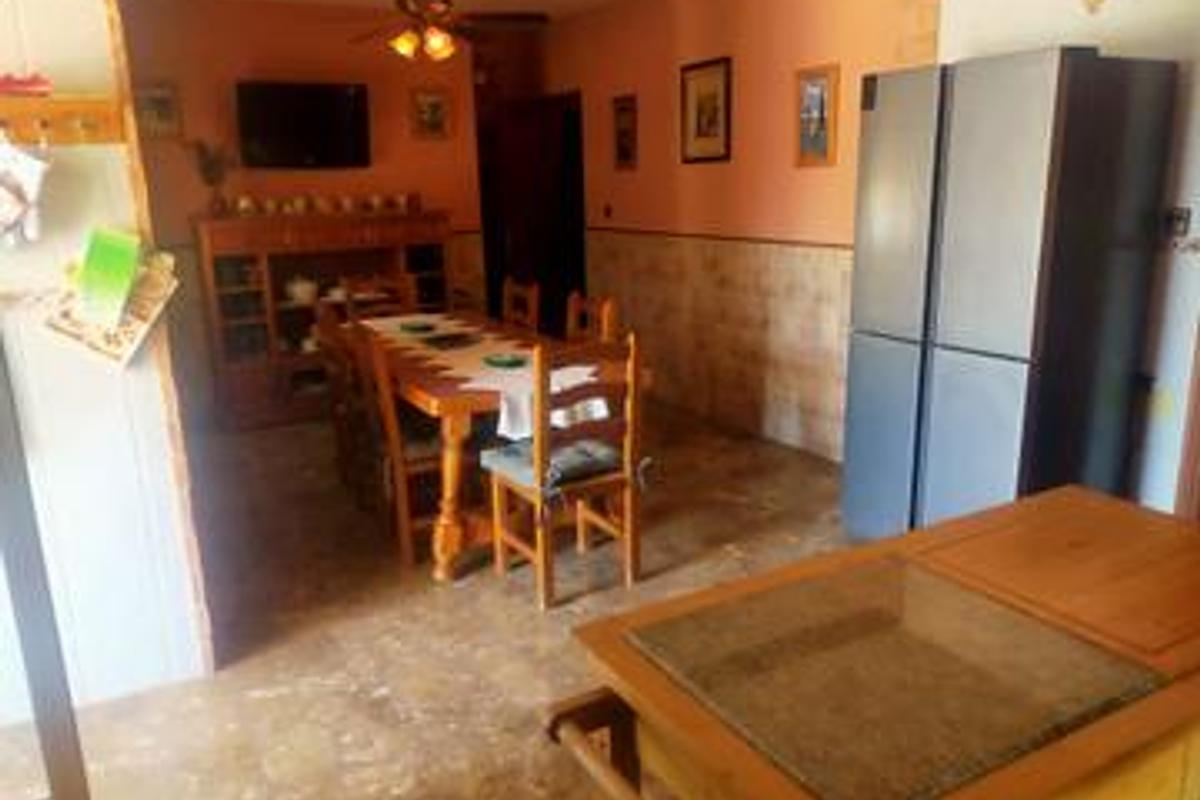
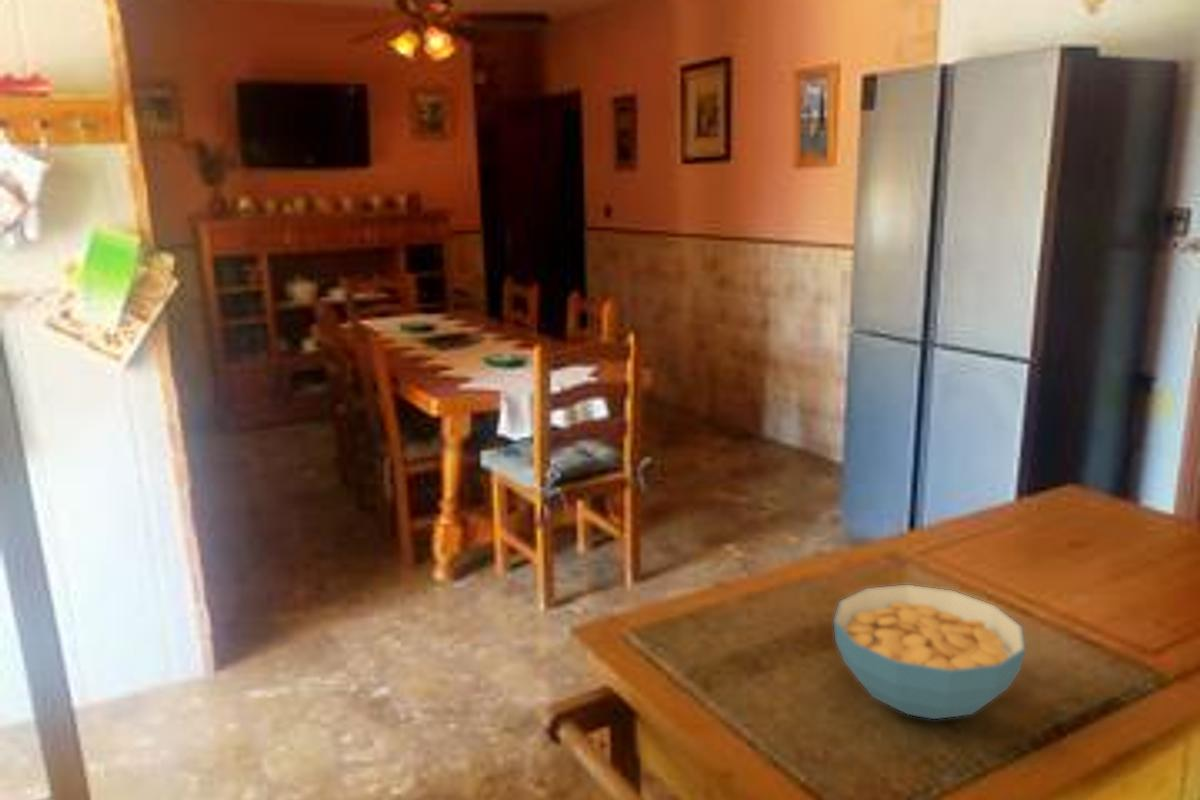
+ cereal bowl [832,584,1026,720]
